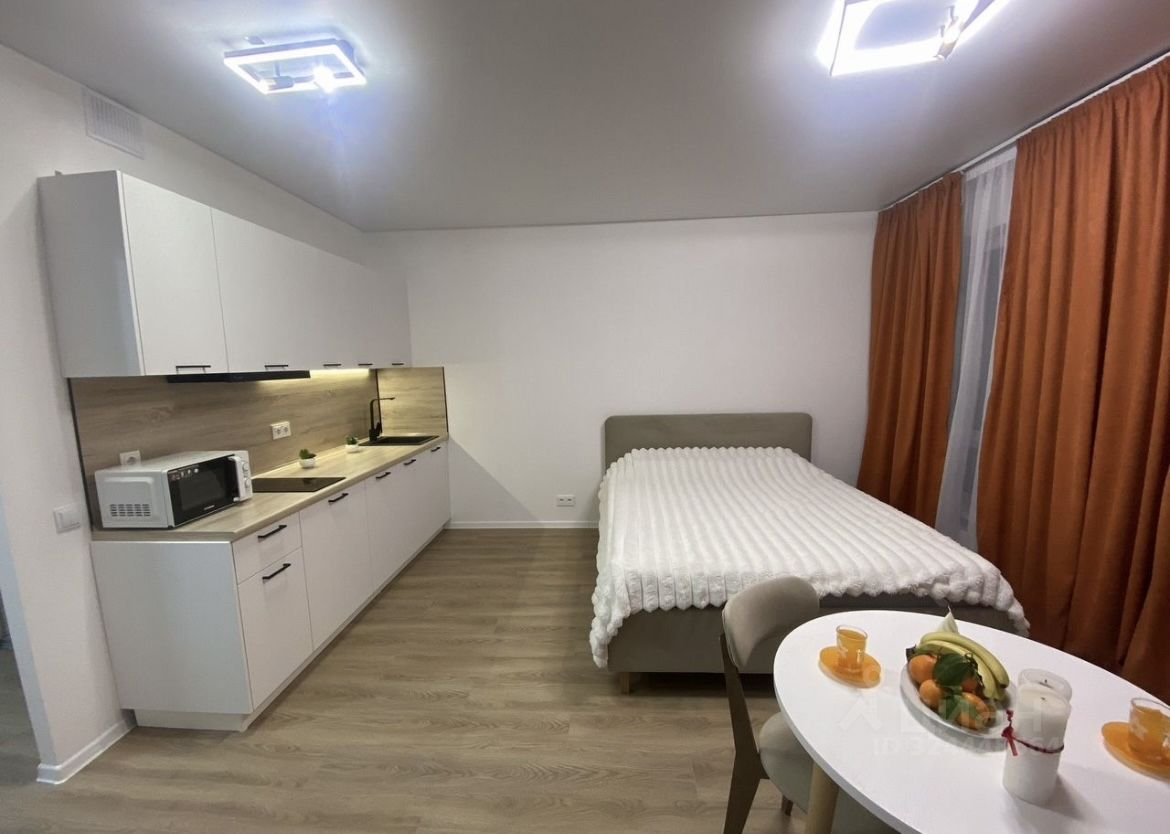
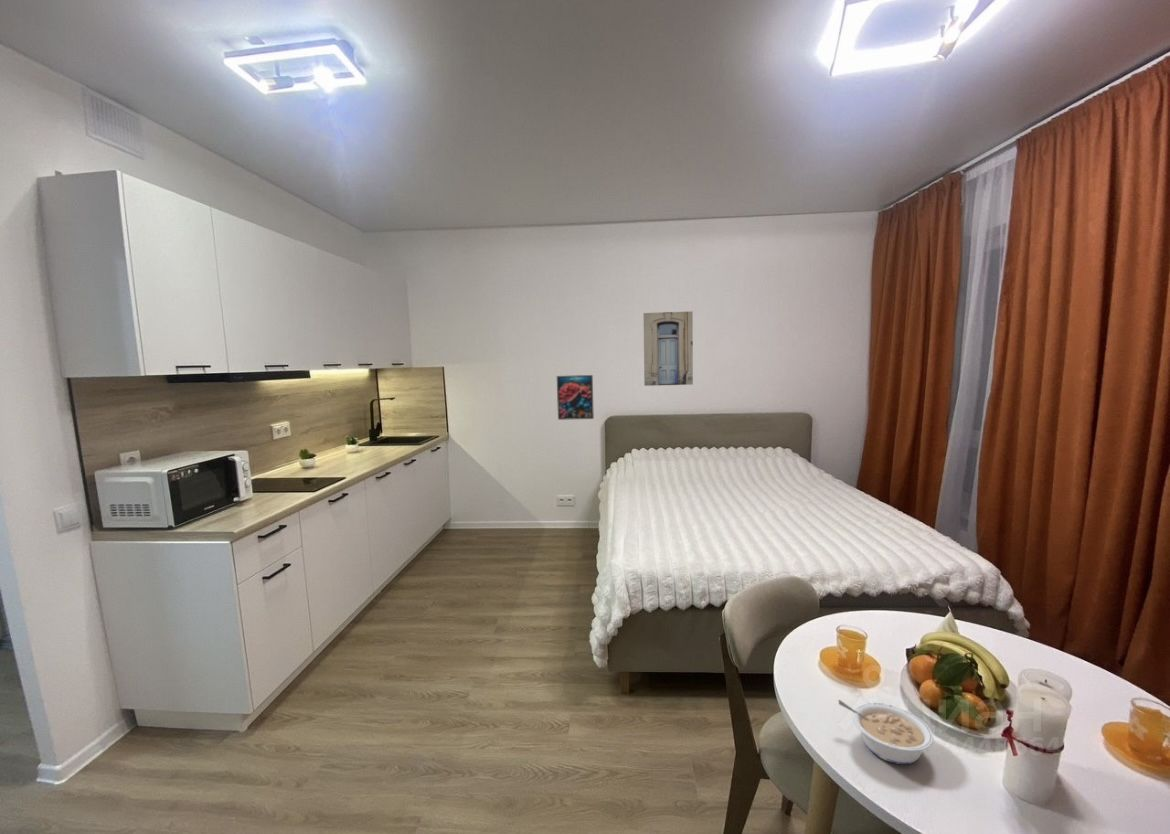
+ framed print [556,374,595,421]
+ wall art [642,310,694,387]
+ legume [837,699,934,765]
